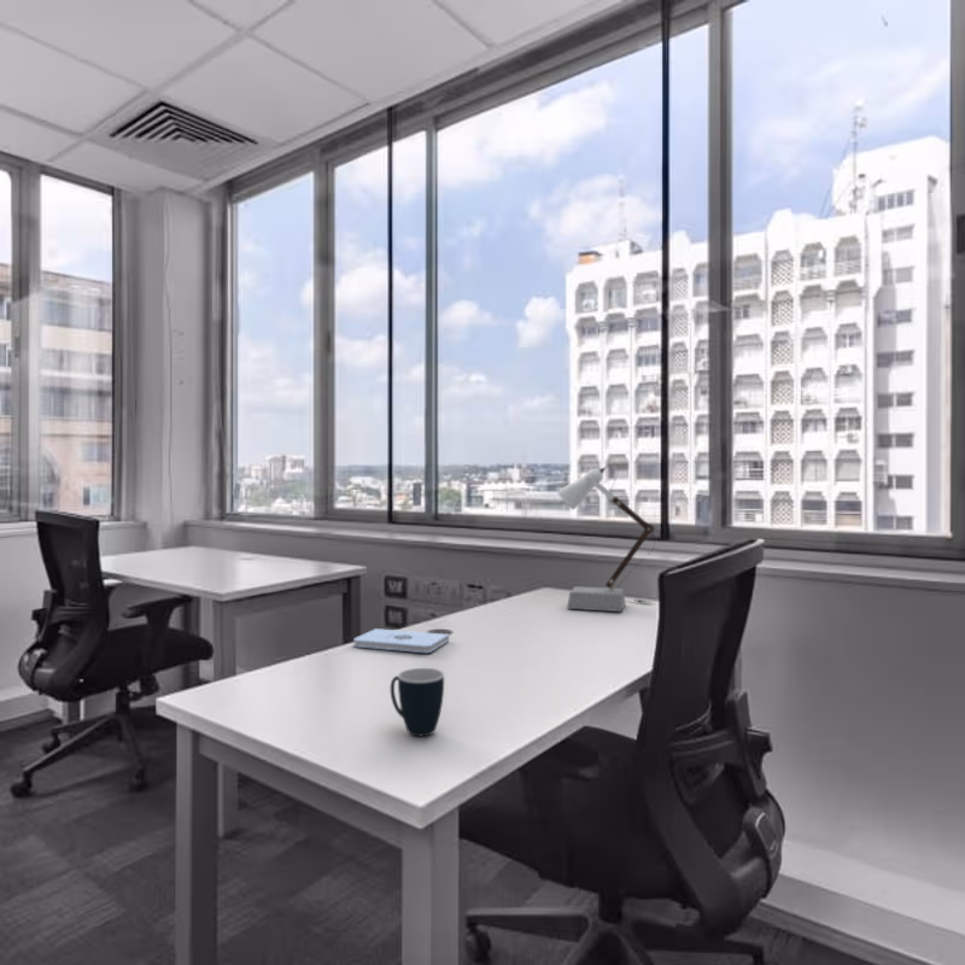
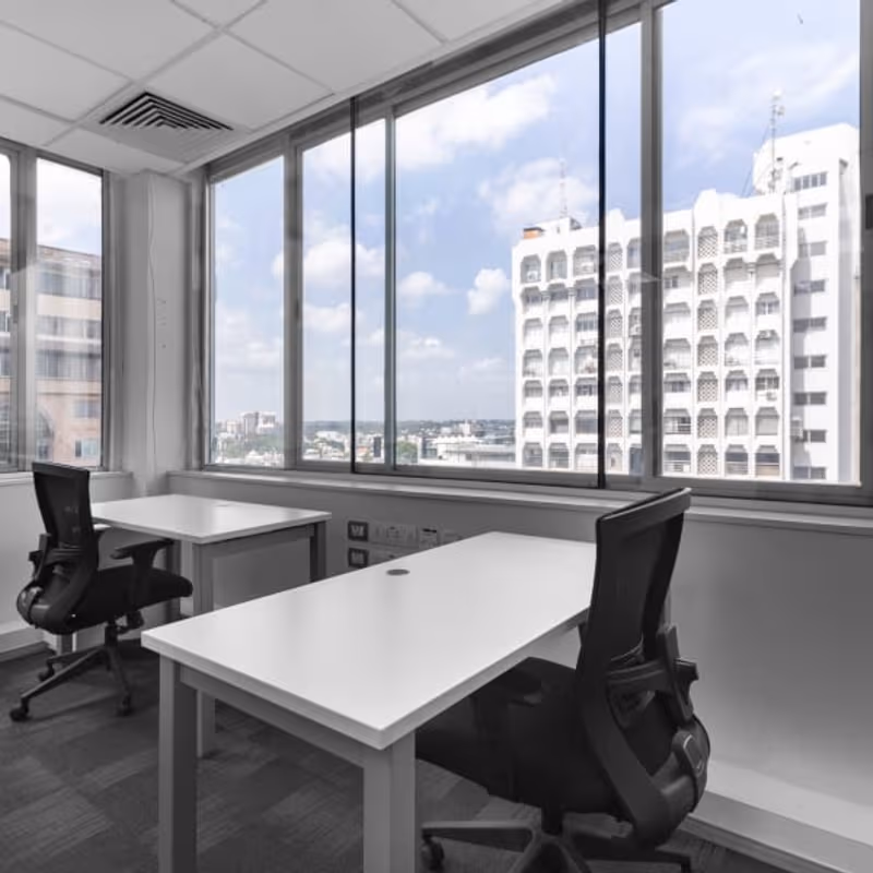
- mug [388,667,445,737]
- notepad [352,627,450,654]
- desk lamp [557,462,656,613]
